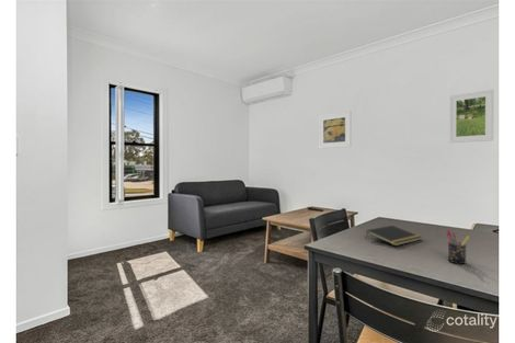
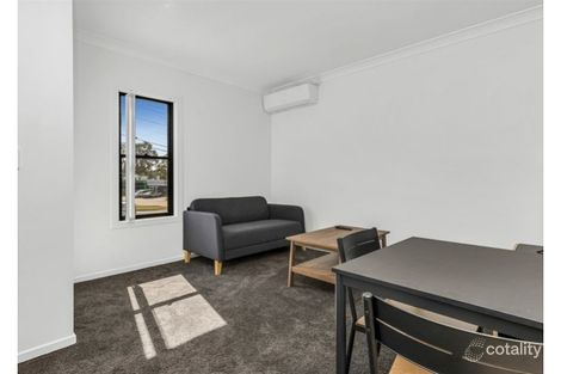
- notepad [365,225,423,247]
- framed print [318,110,352,150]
- pen holder [445,229,471,265]
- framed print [448,89,495,144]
